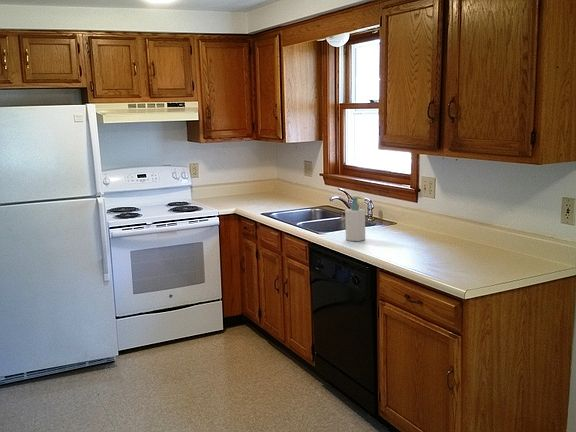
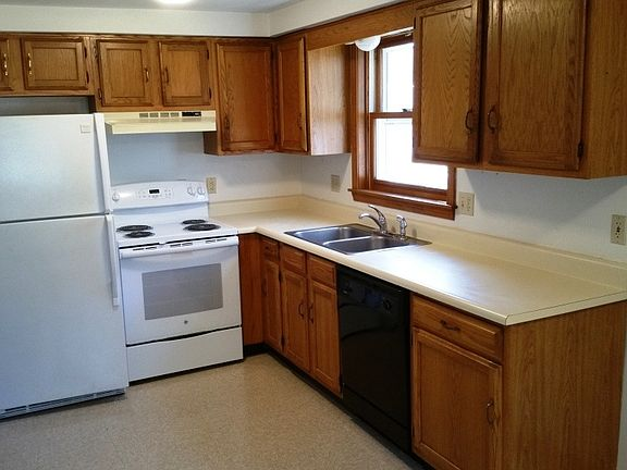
- soap bottle [344,196,366,242]
